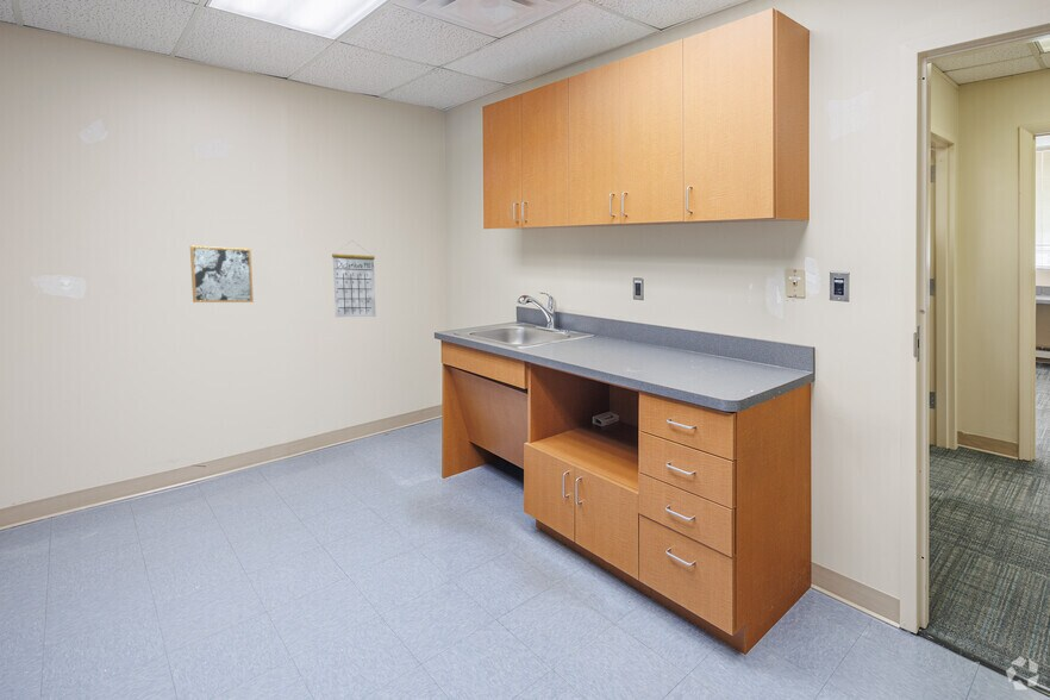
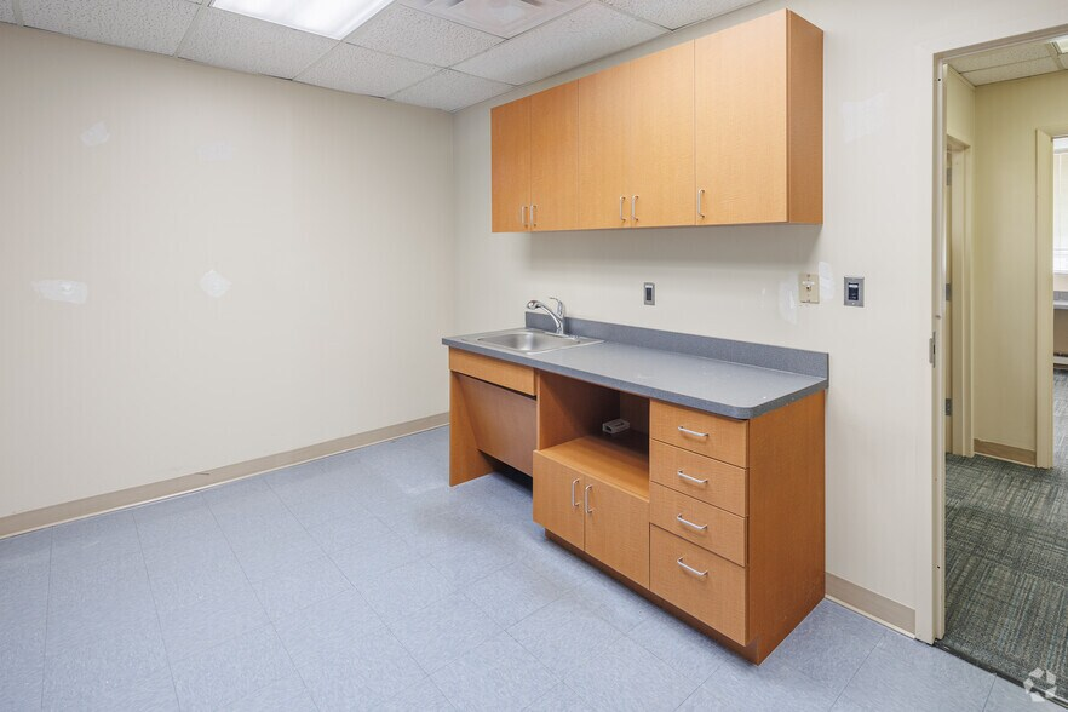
- wall art [189,245,255,304]
- calendar [331,239,377,318]
